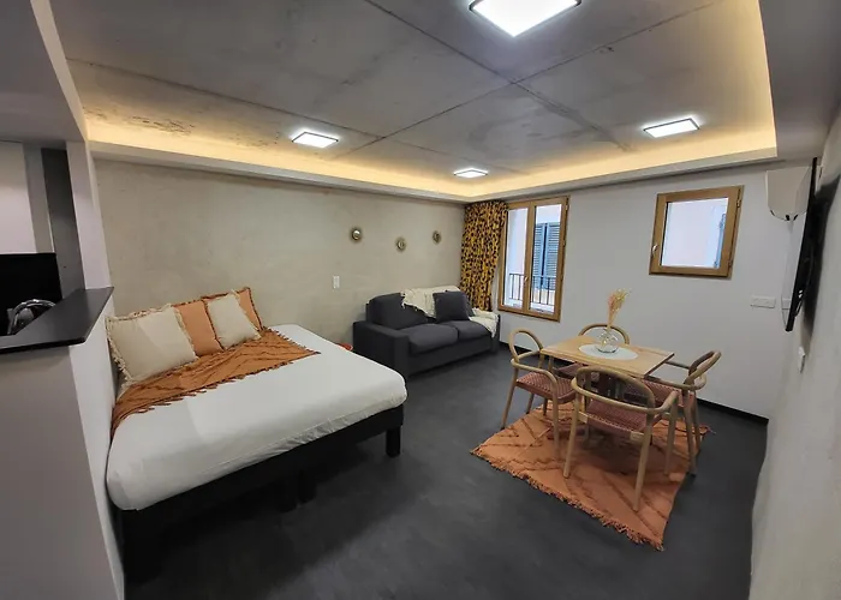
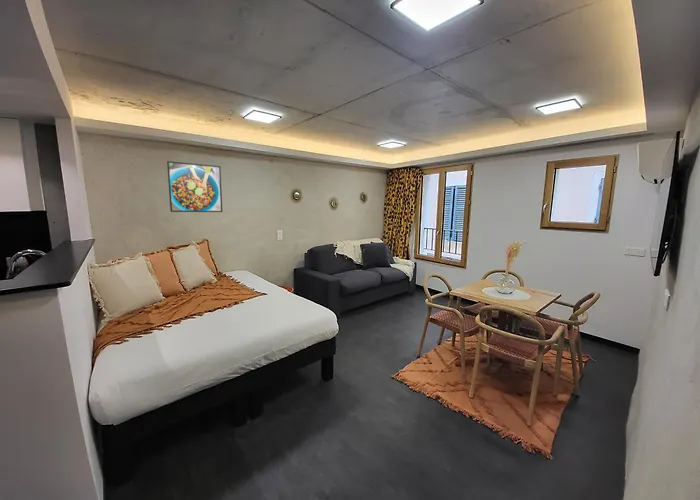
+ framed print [166,160,223,213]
